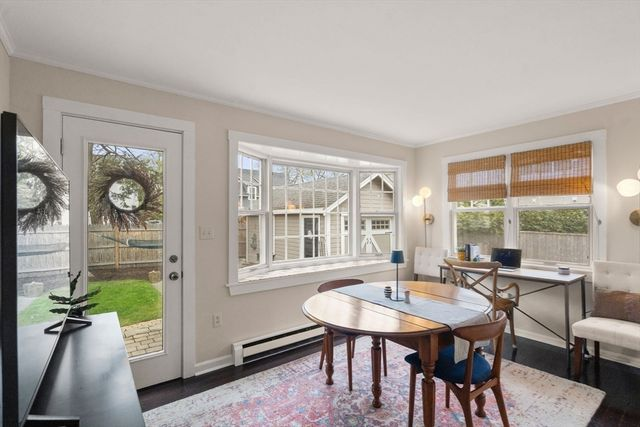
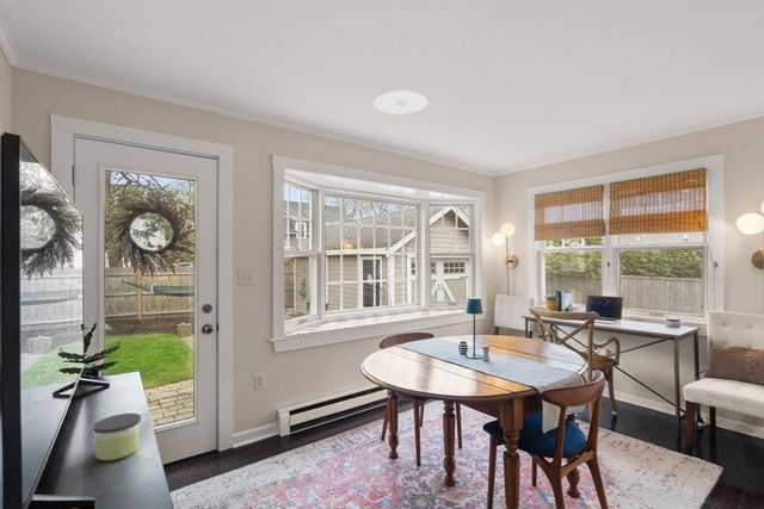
+ candle [92,412,142,461]
+ recessed light [372,91,429,116]
